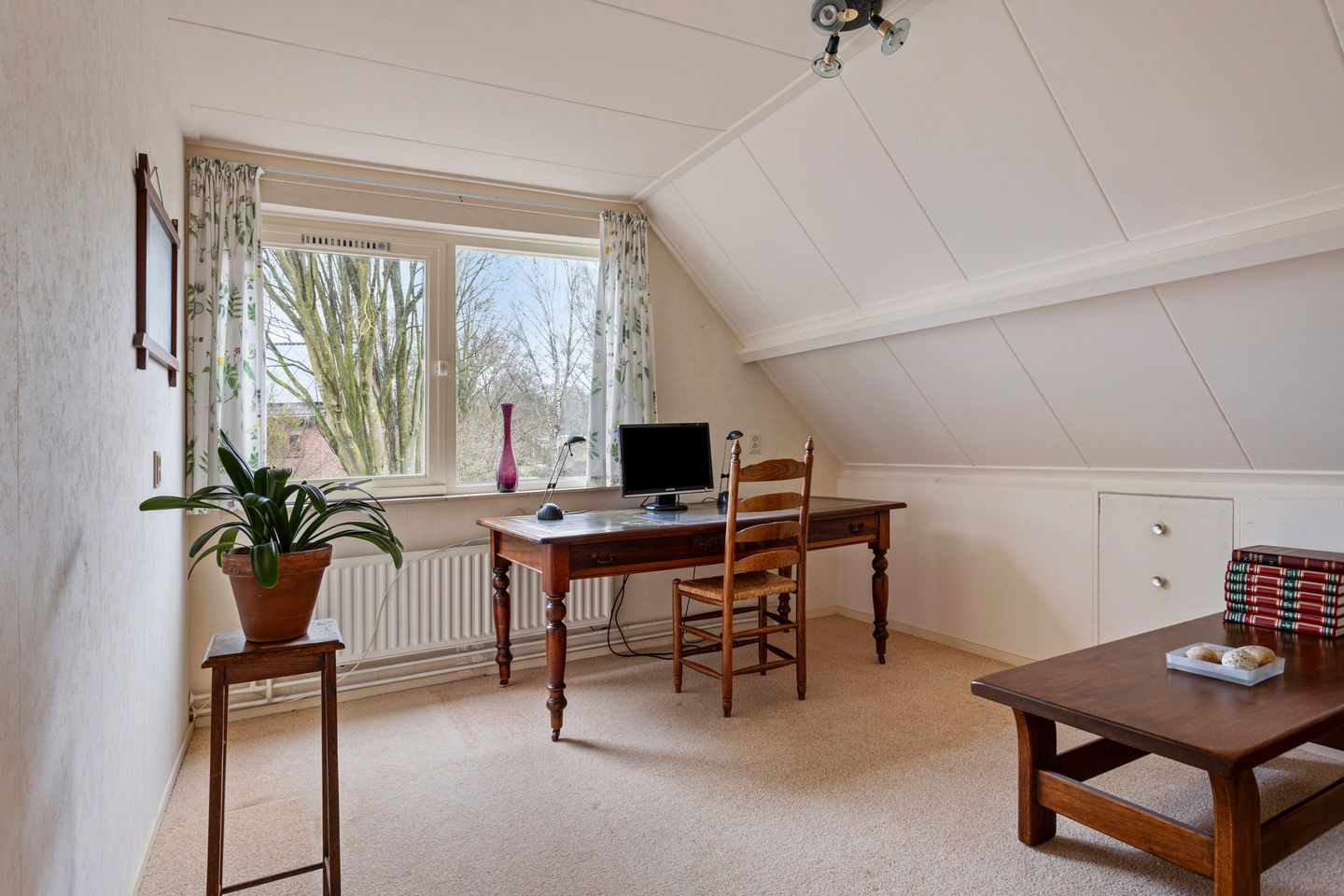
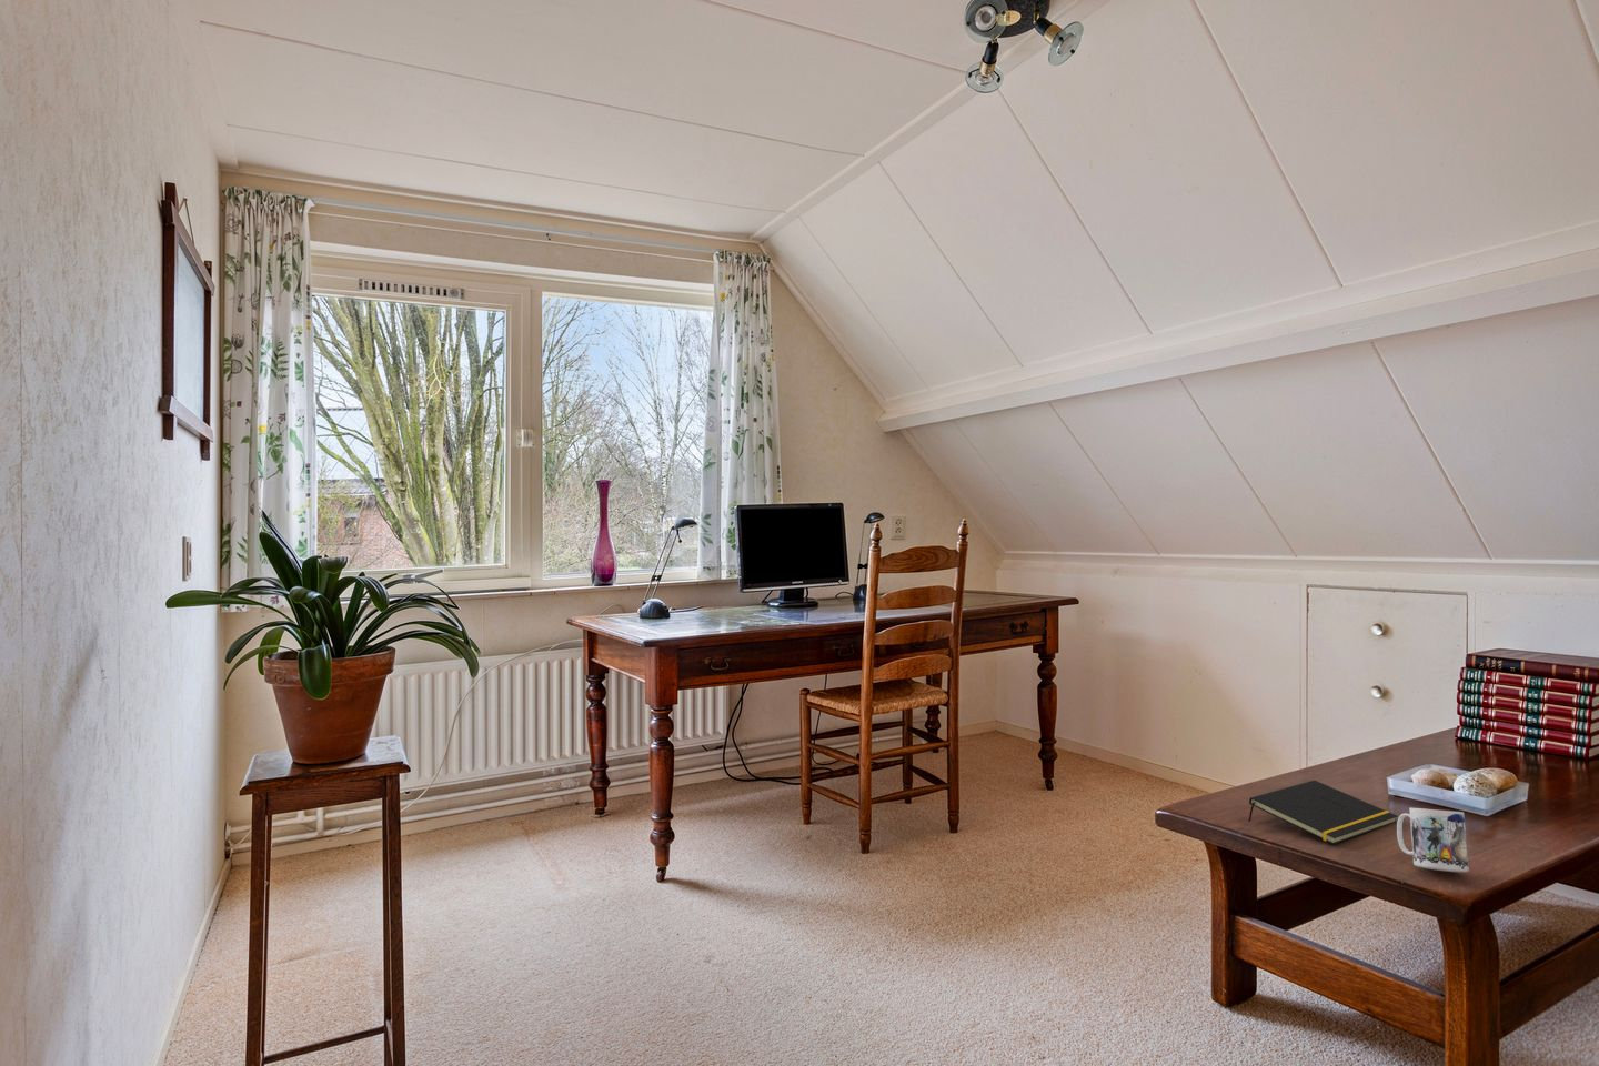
+ notepad [1247,779,1398,845]
+ mug [1396,808,1471,873]
